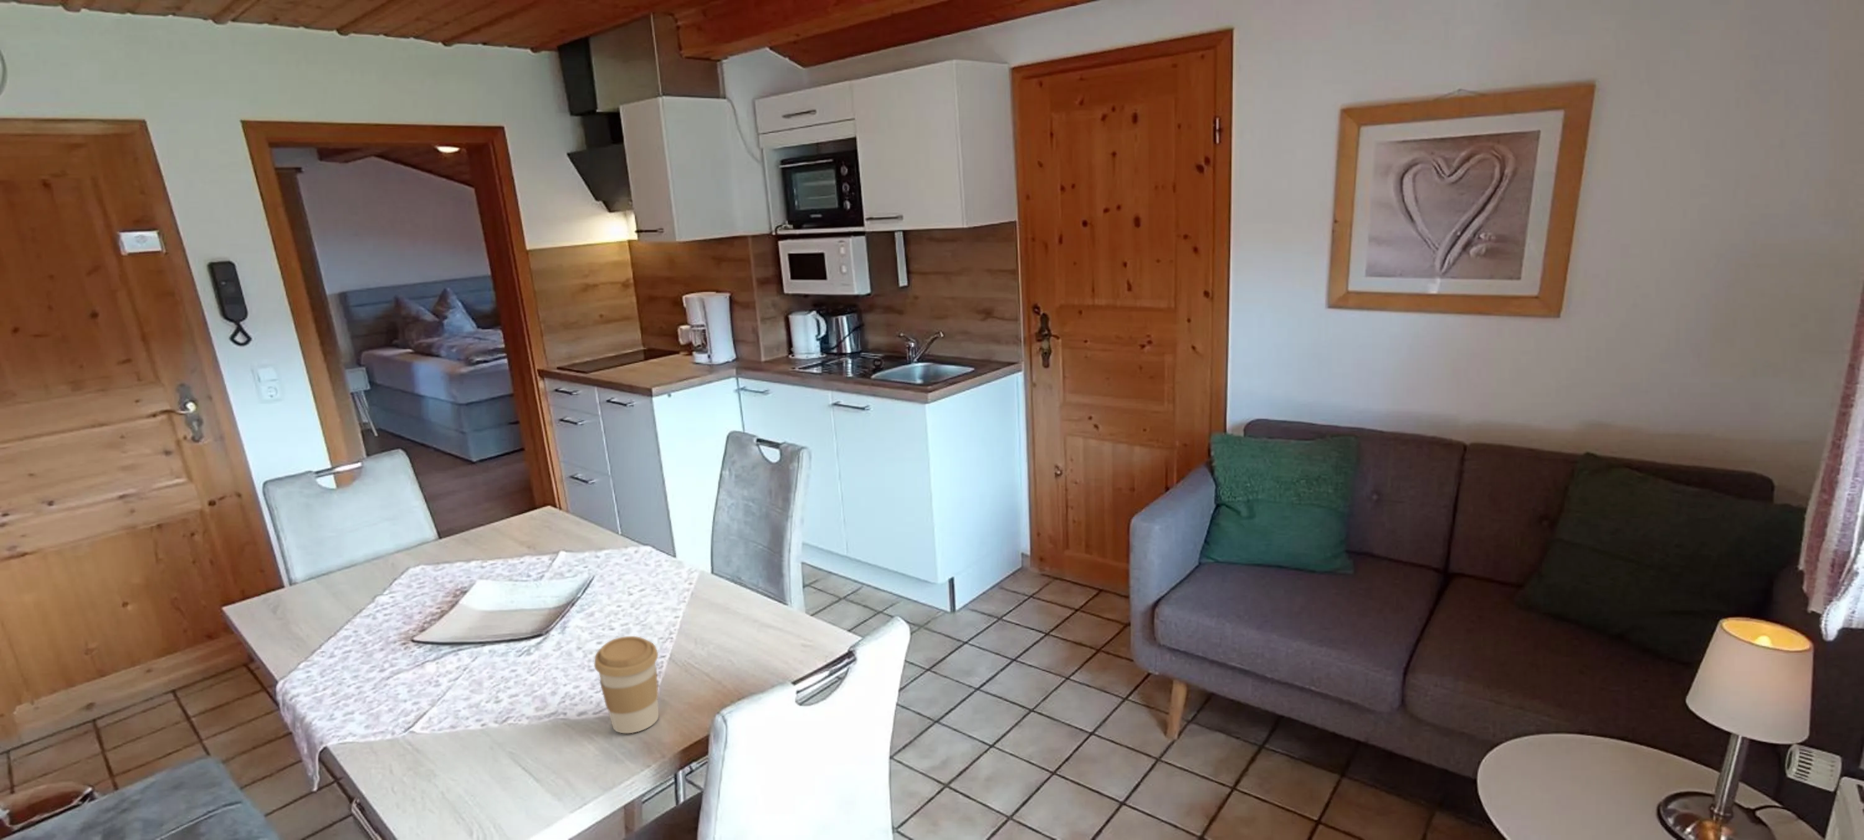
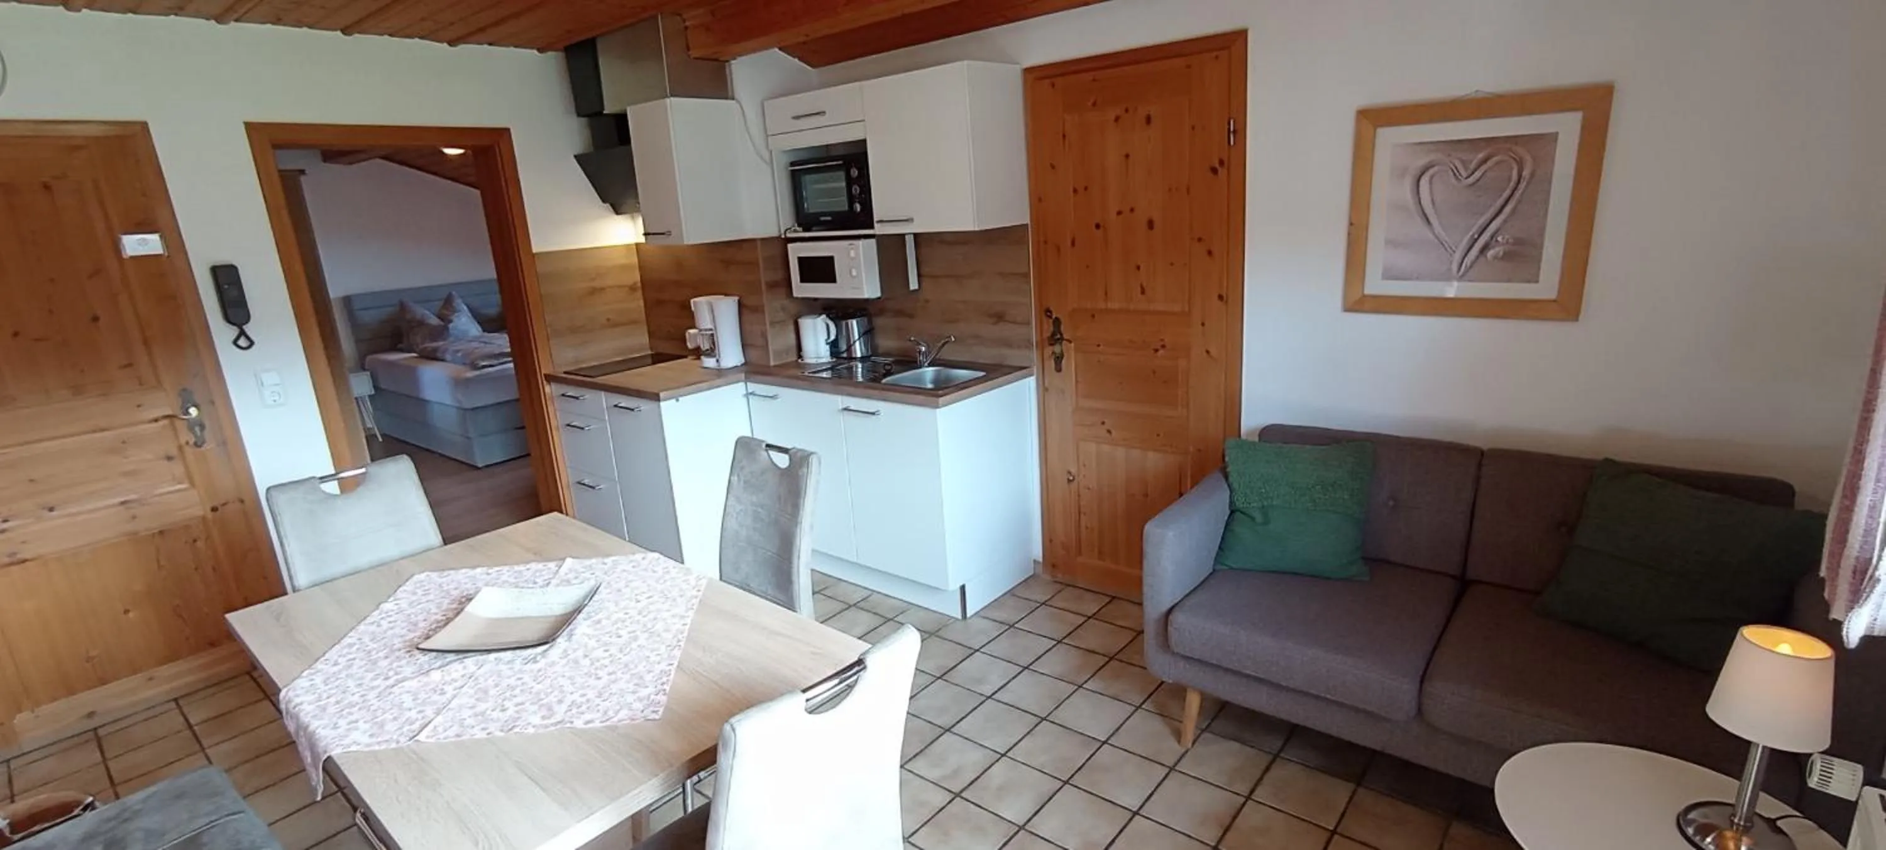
- coffee cup [593,636,660,734]
